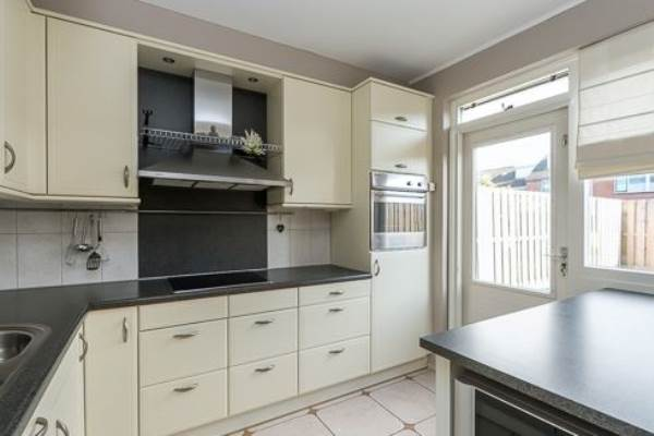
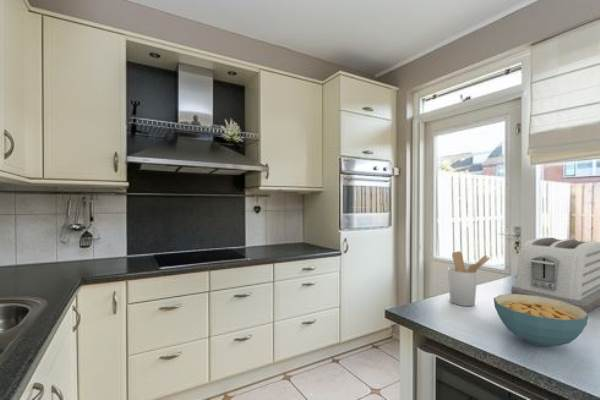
+ cereal bowl [493,293,589,348]
+ toaster [510,237,600,313]
+ utensil holder [447,250,491,307]
